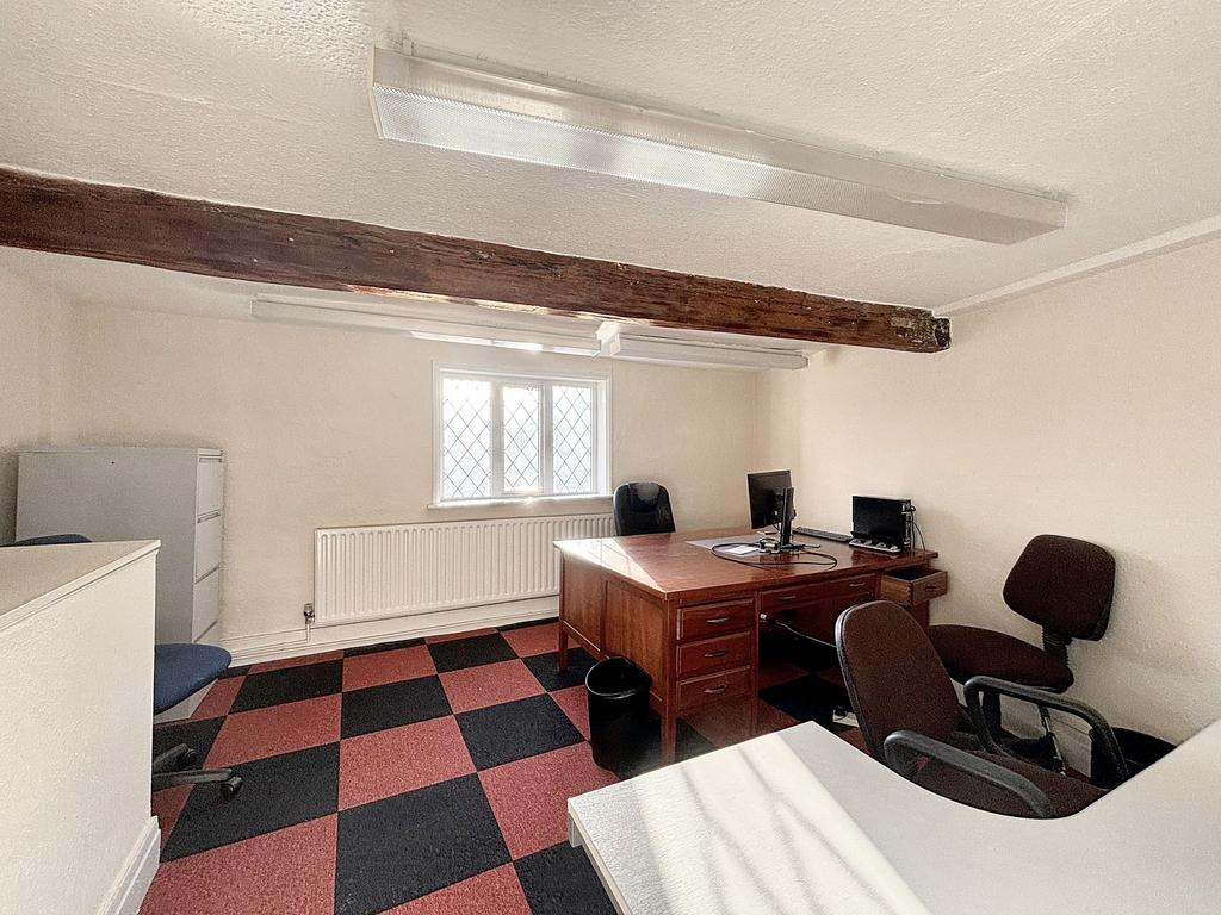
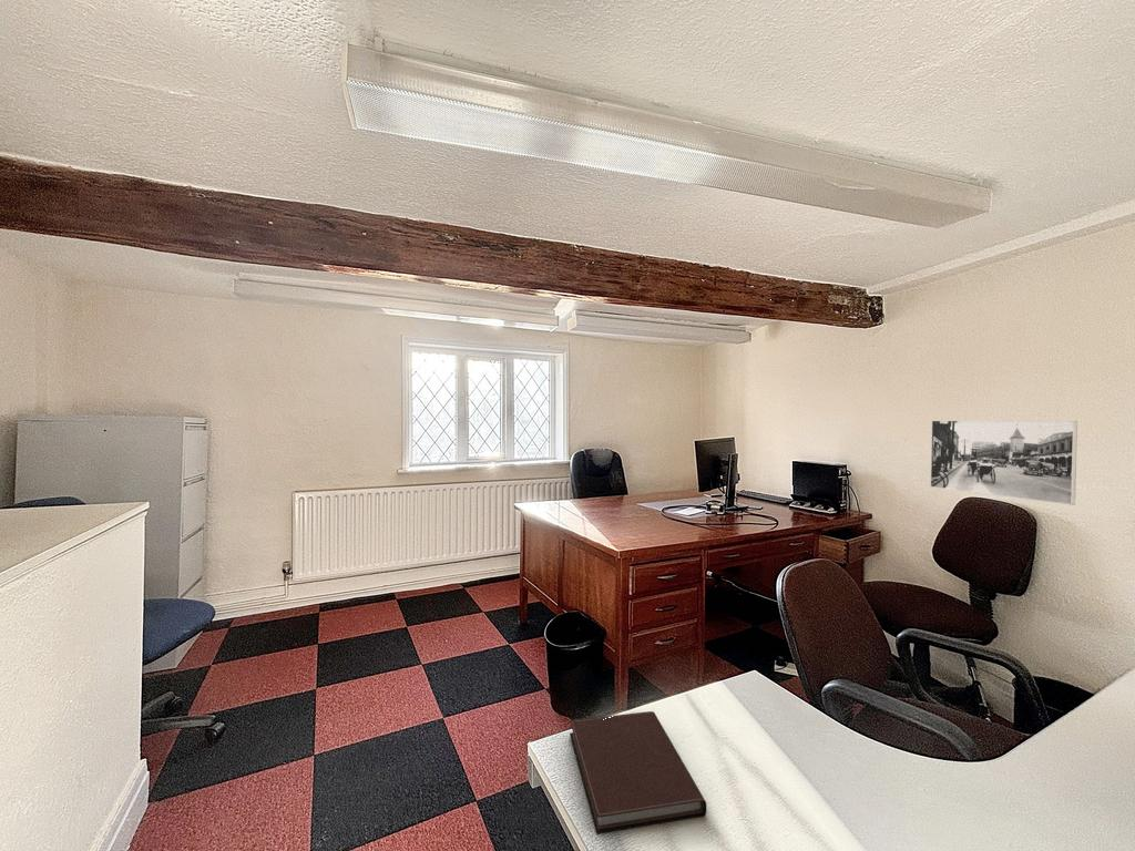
+ notebook [569,710,707,835]
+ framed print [929,419,1078,506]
